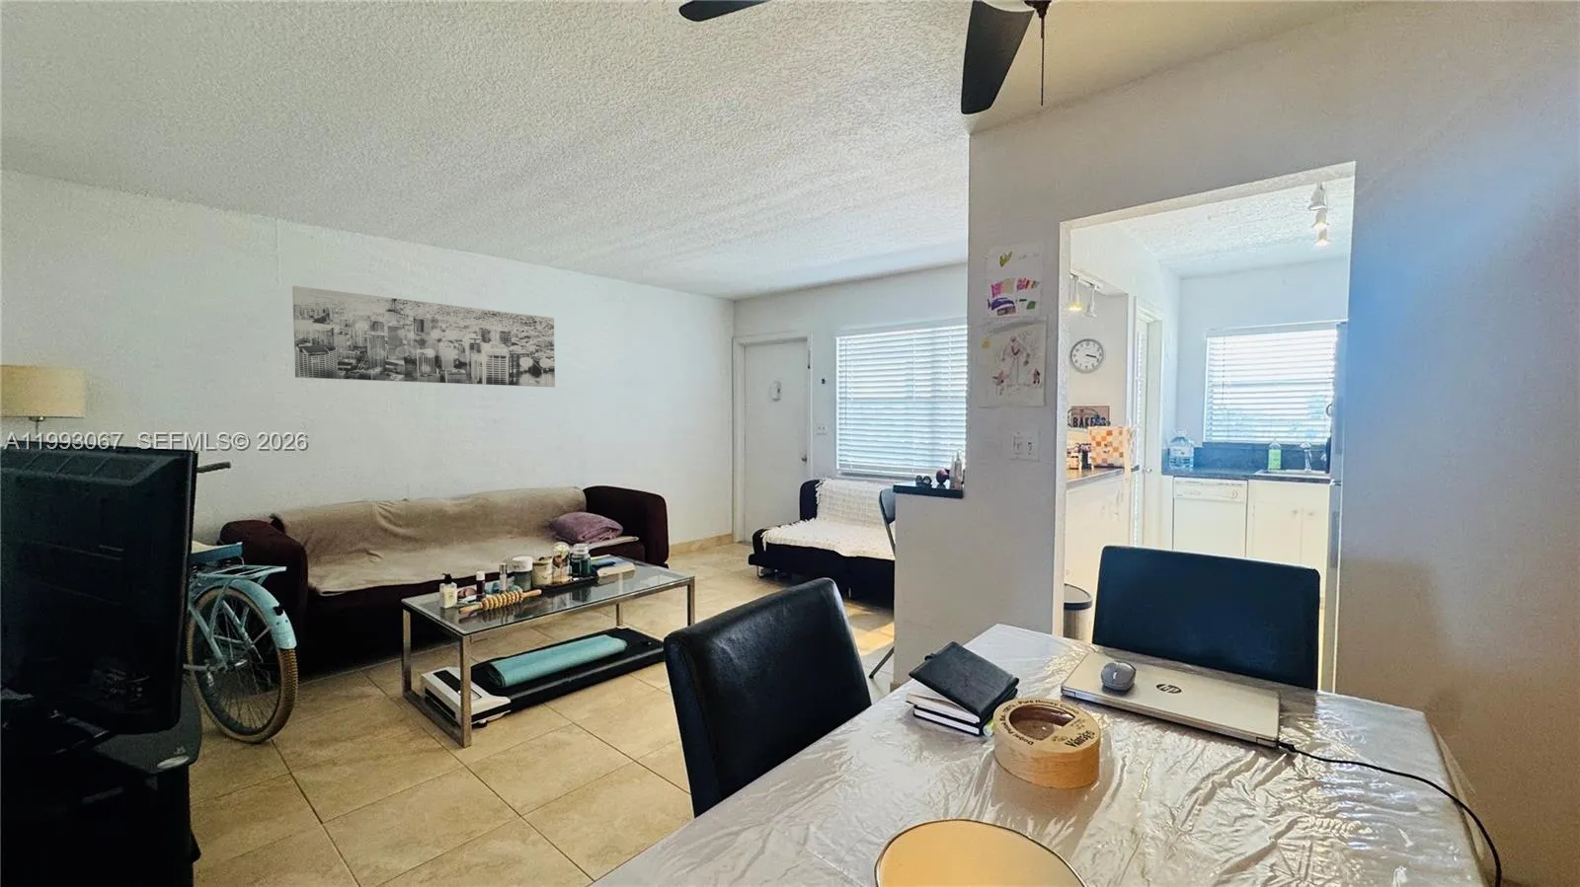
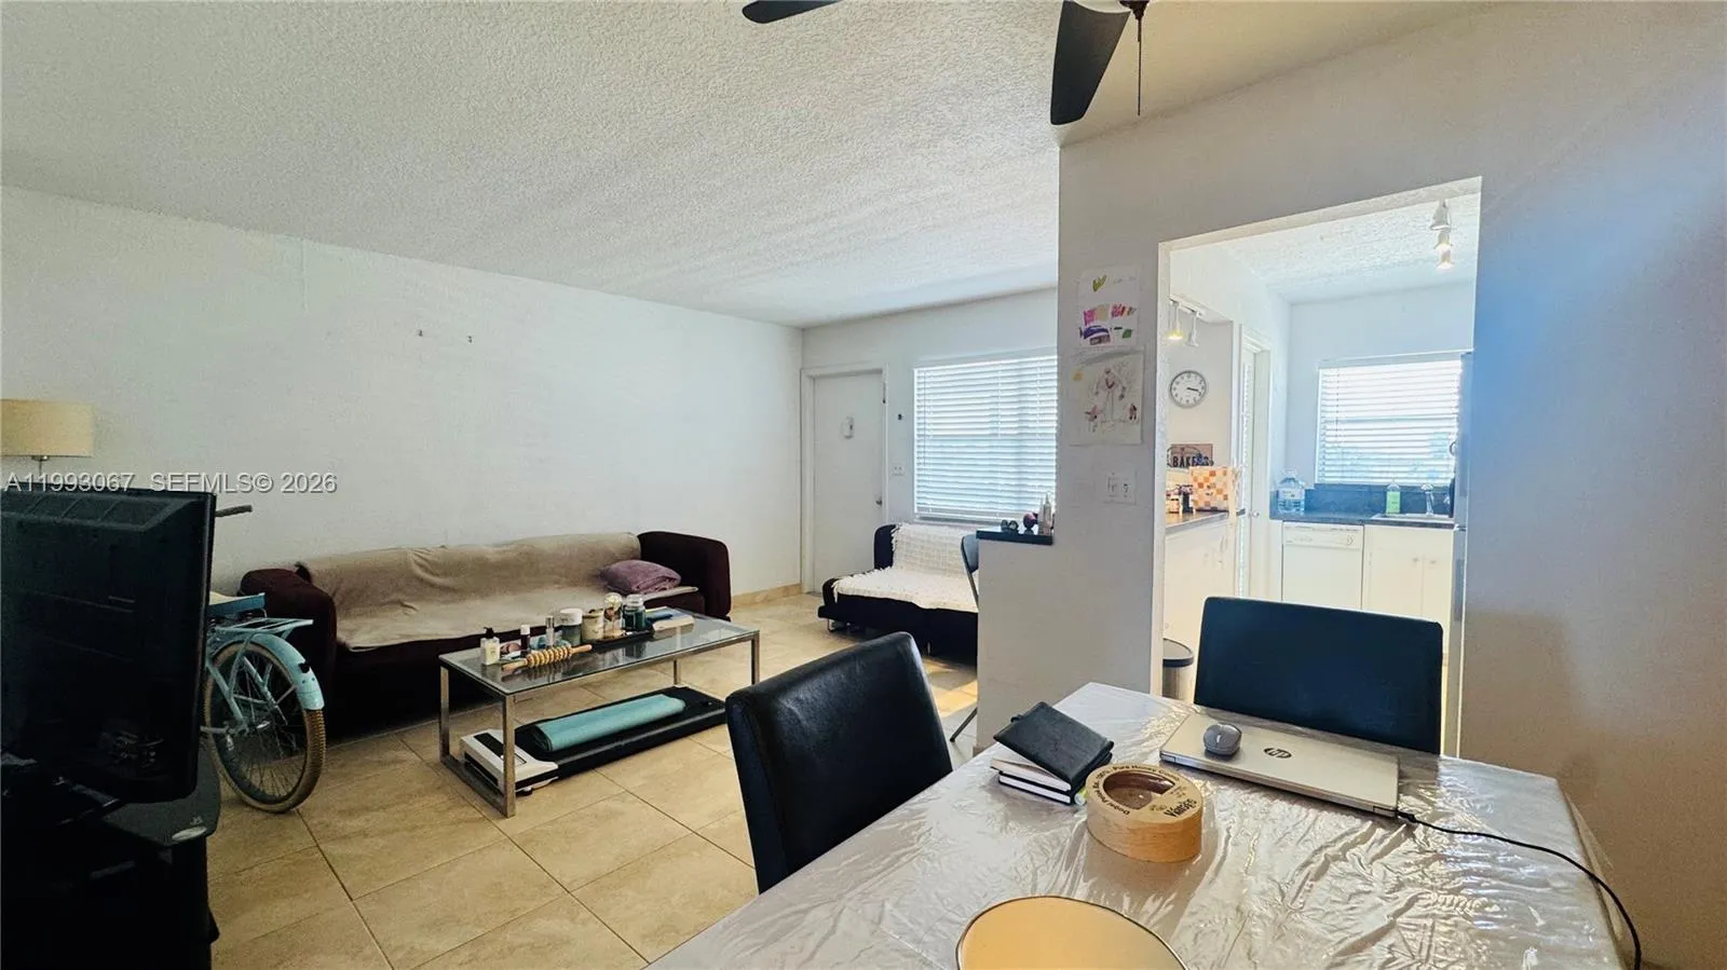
- wall art [291,285,556,388]
